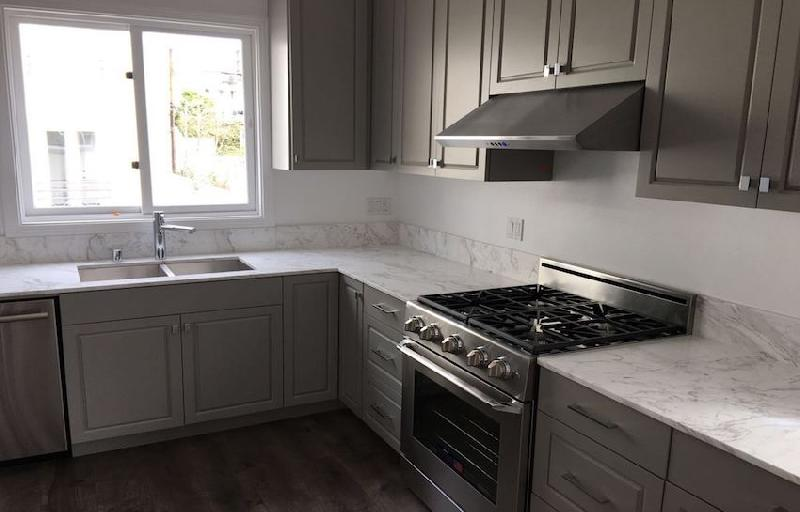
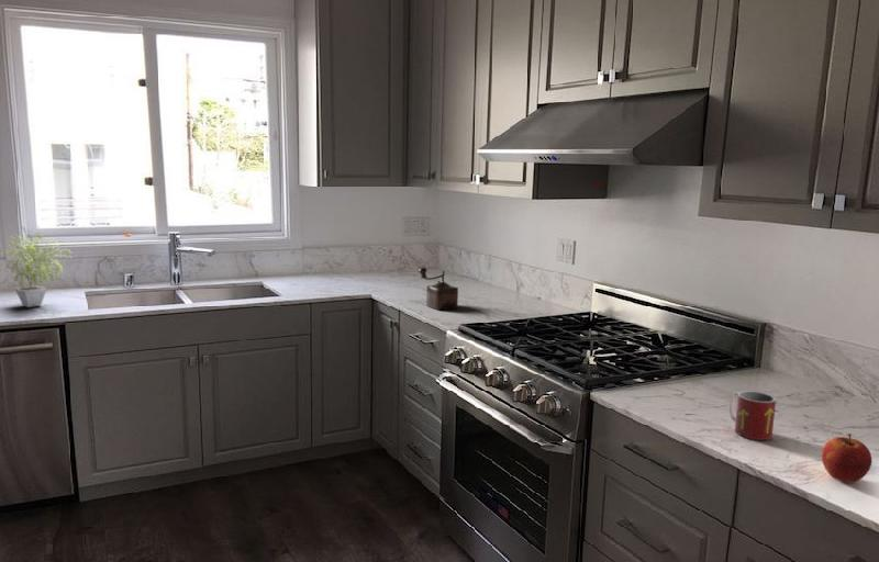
+ potted plant [0,225,73,308]
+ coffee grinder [418,267,459,311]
+ mug [728,390,777,441]
+ apple [821,432,872,484]
